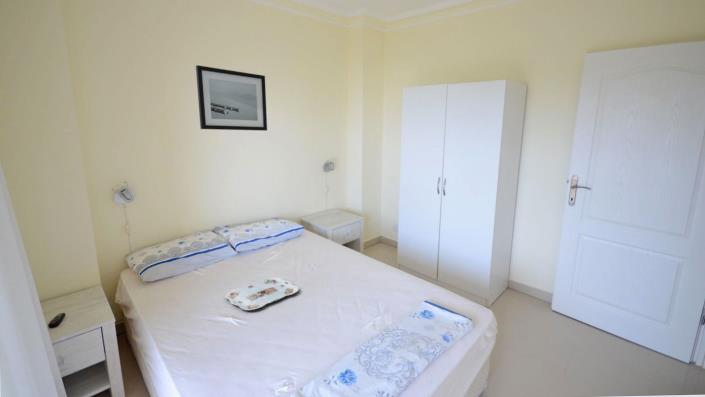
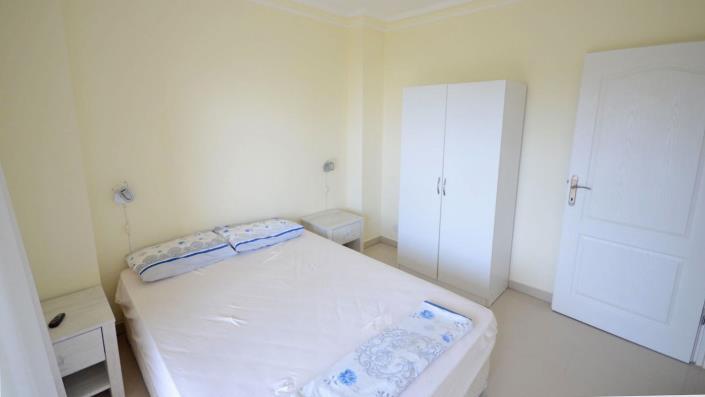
- serving tray [224,276,300,311]
- wall art [195,64,268,132]
